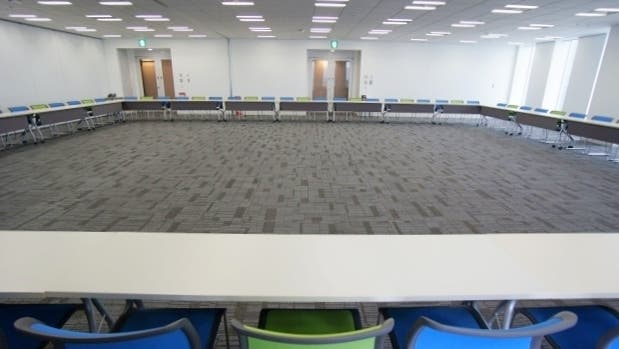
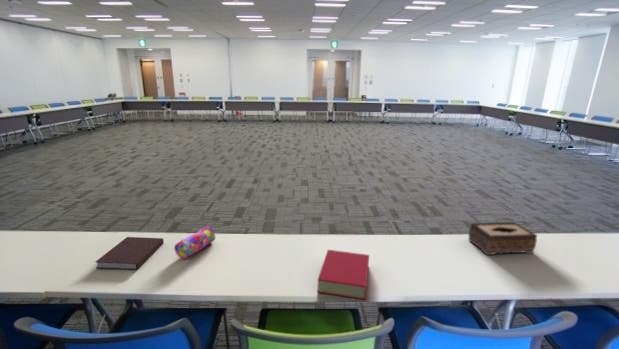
+ tissue box [467,221,538,256]
+ book [316,249,370,301]
+ notebook [95,236,165,271]
+ pencil case [173,224,216,260]
